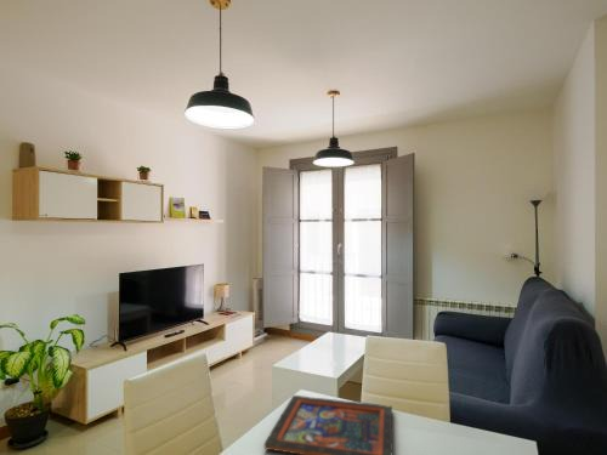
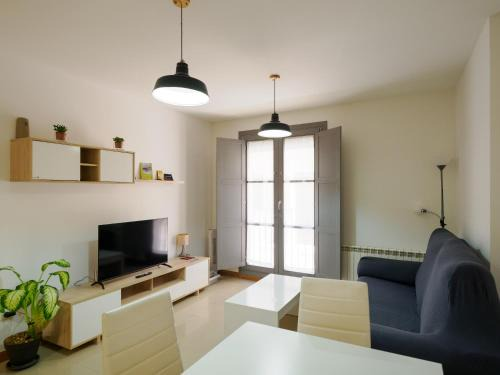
- religious icon [262,394,393,455]
